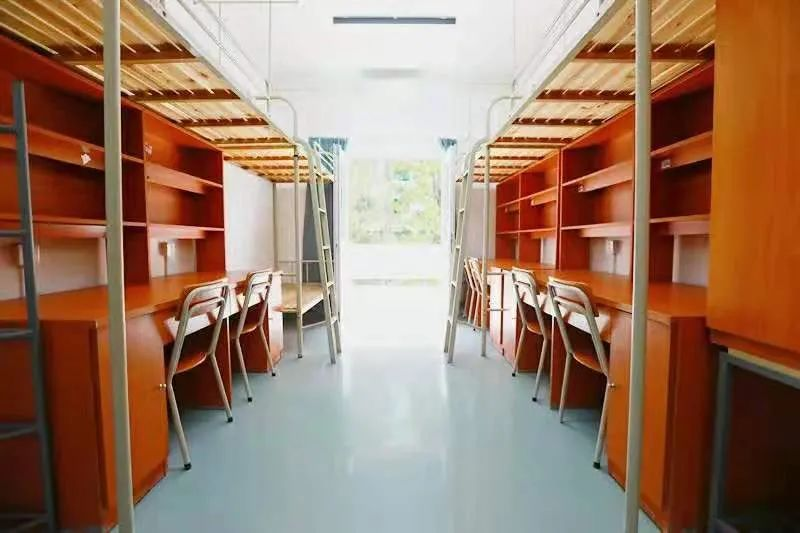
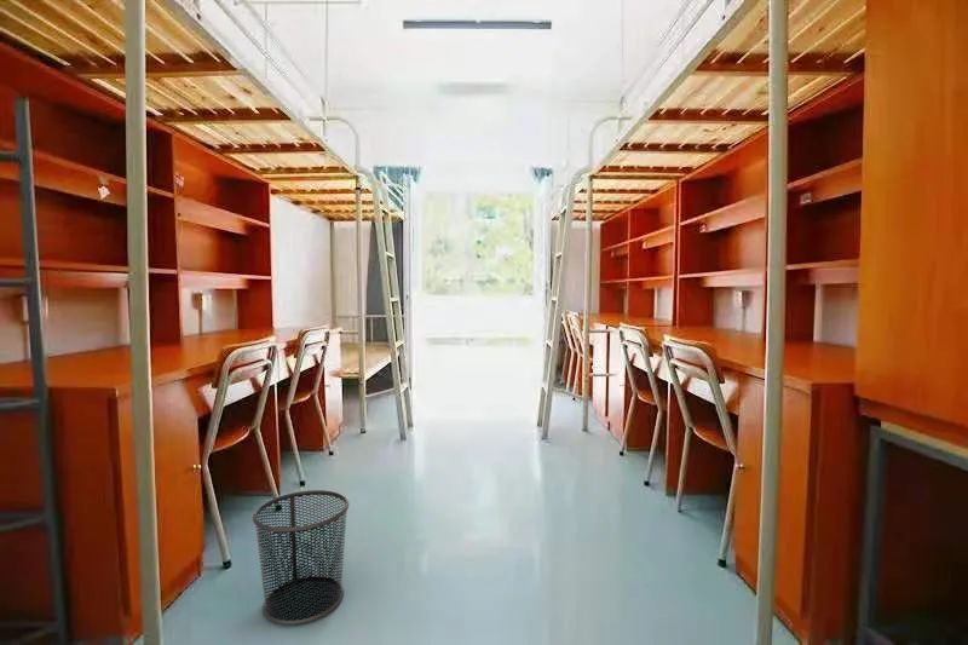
+ waste bin [252,489,350,626]
